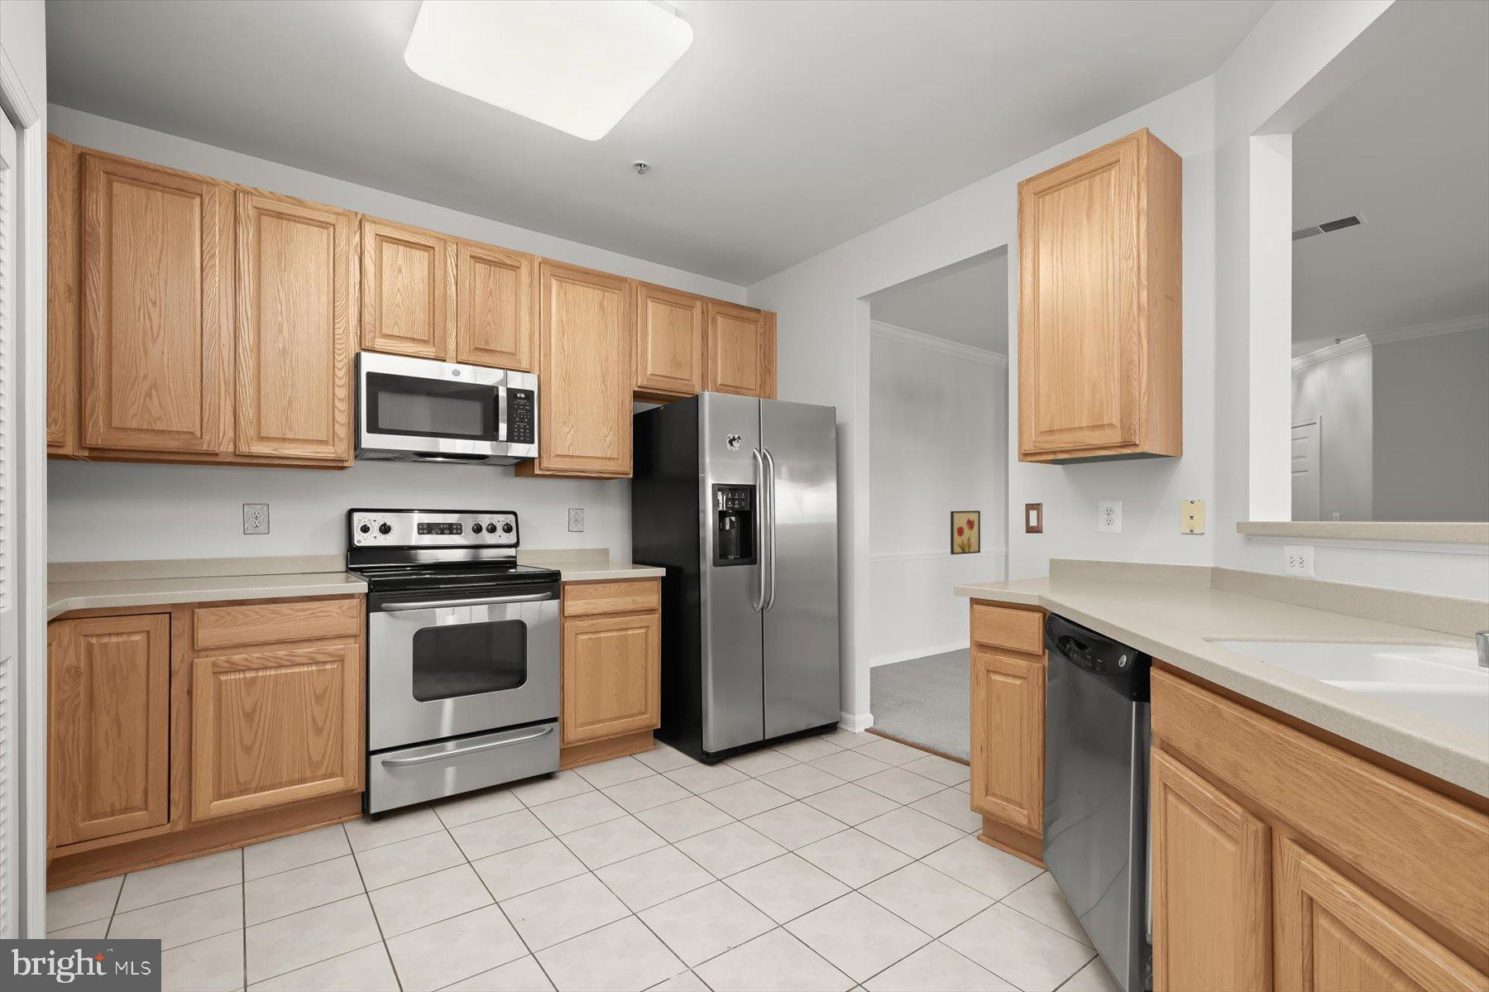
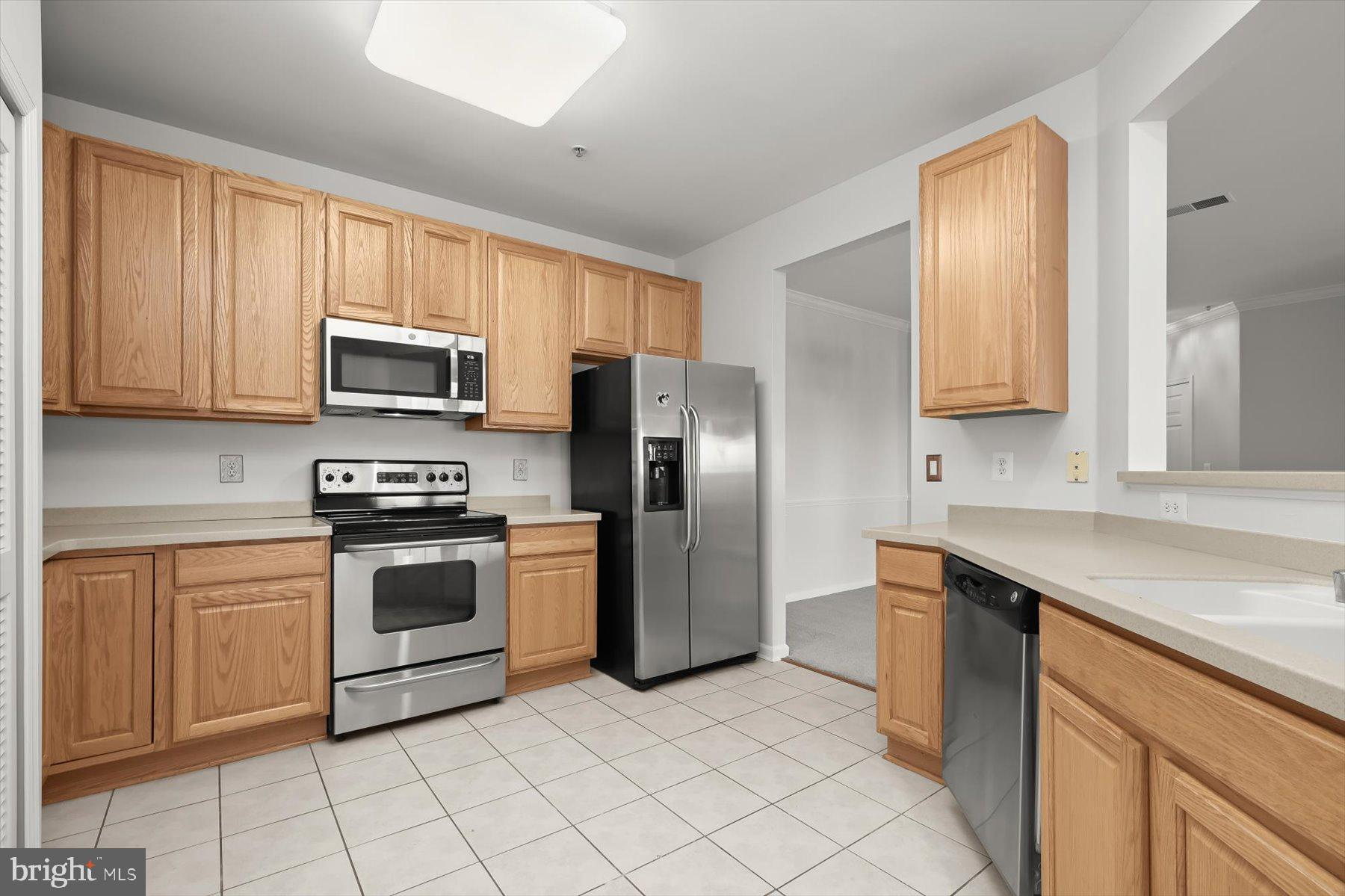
- wall art [950,509,981,555]
